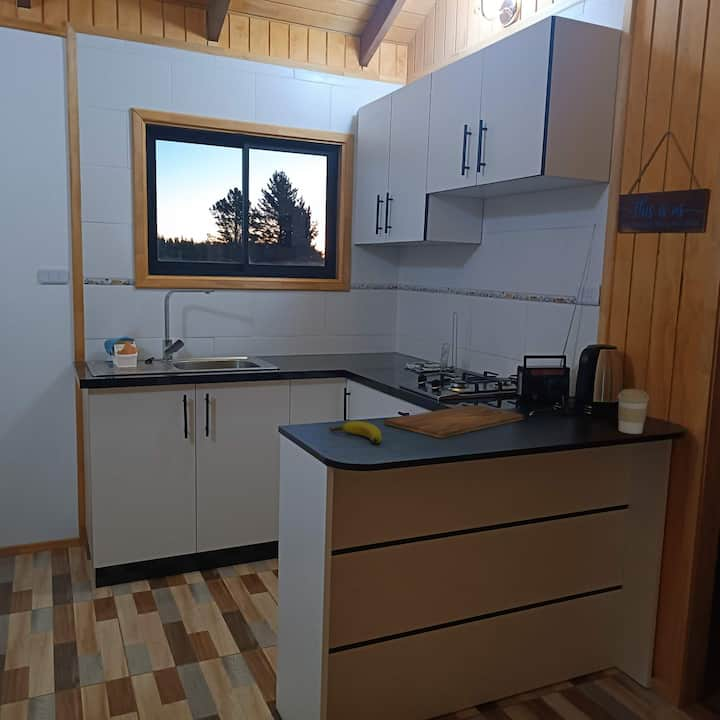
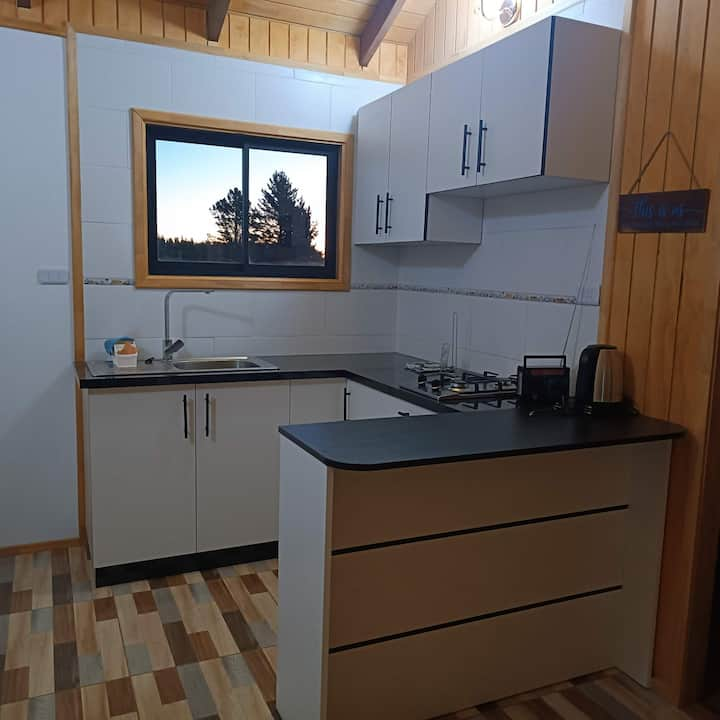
- coffee cup [617,388,650,435]
- cutting board [384,404,524,439]
- banana [329,420,383,444]
